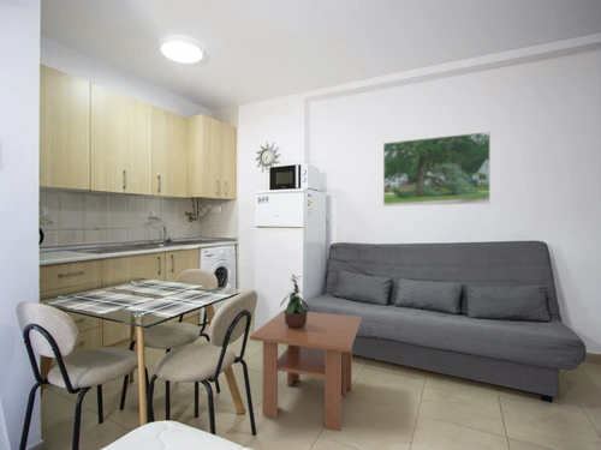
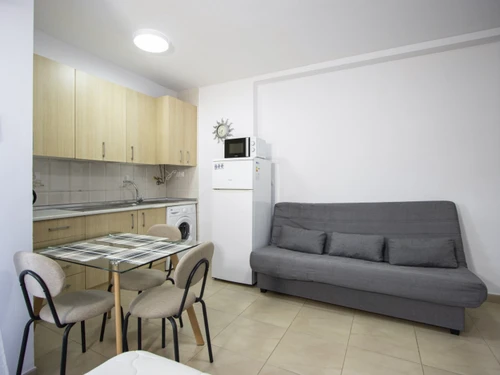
- coffee table [249,308,362,432]
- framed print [382,131,492,208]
- potted plant [279,272,310,329]
